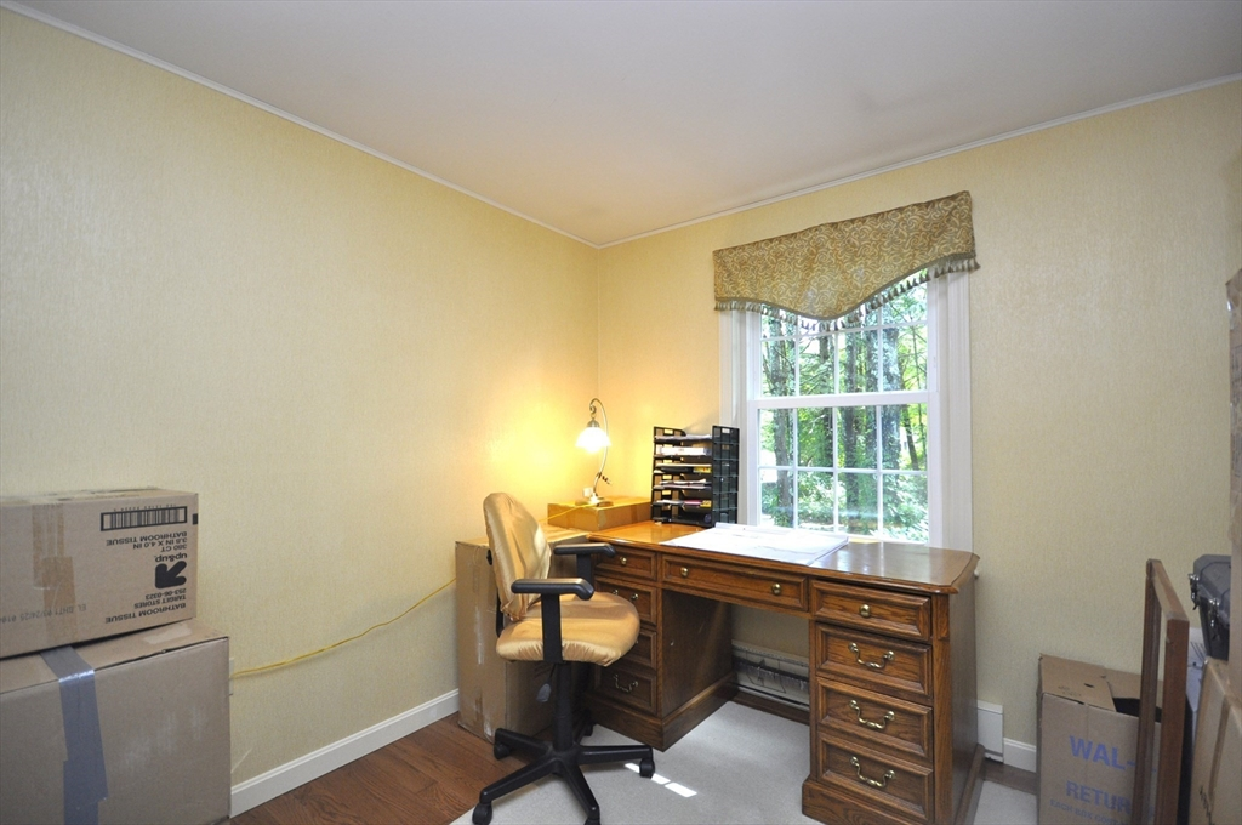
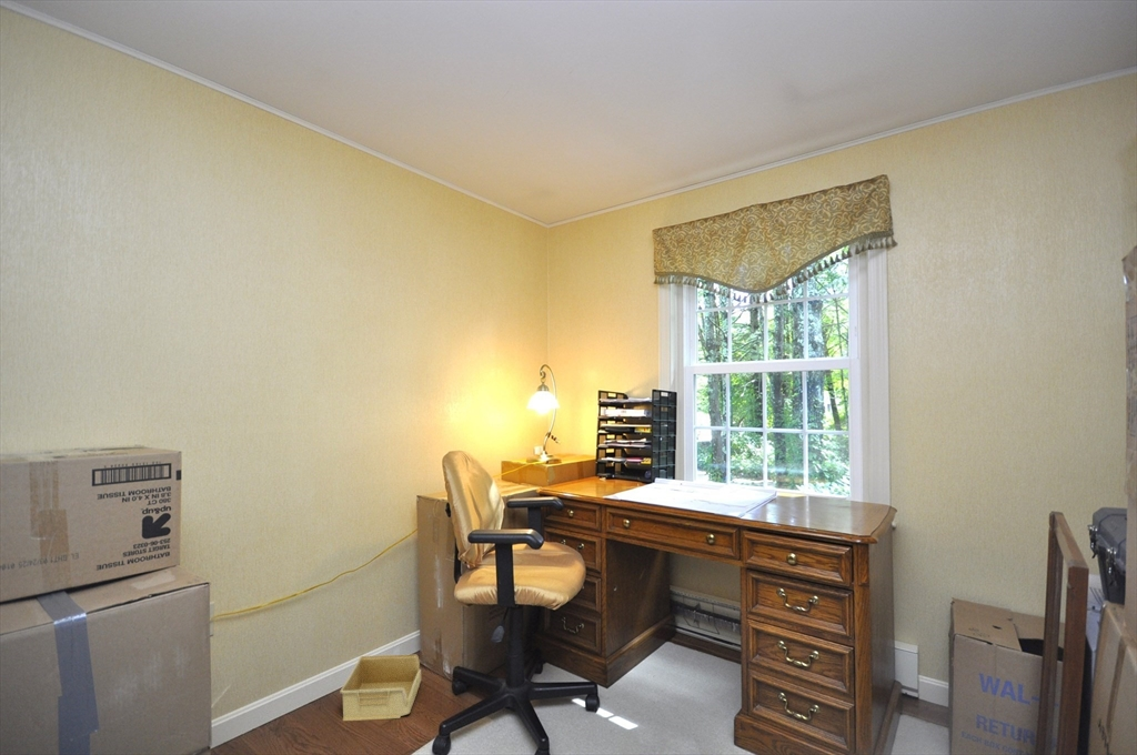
+ storage bin [339,653,422,722]
